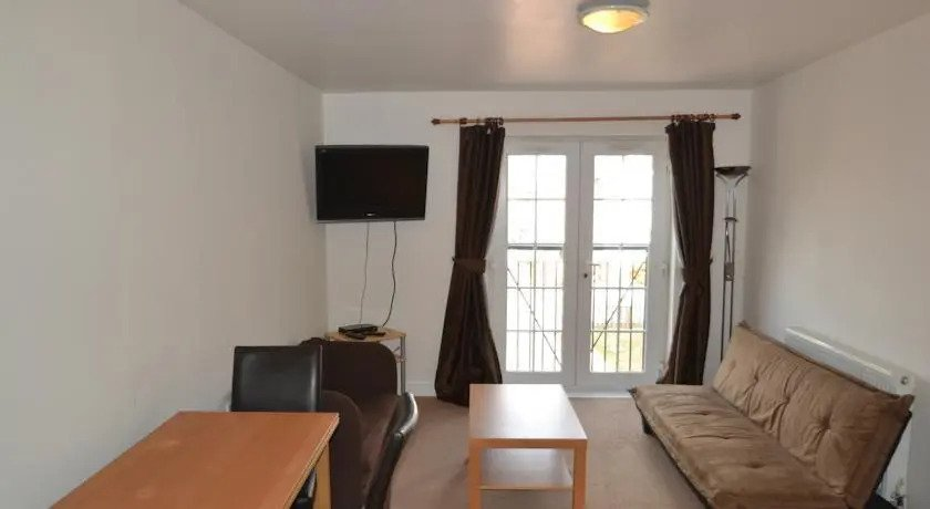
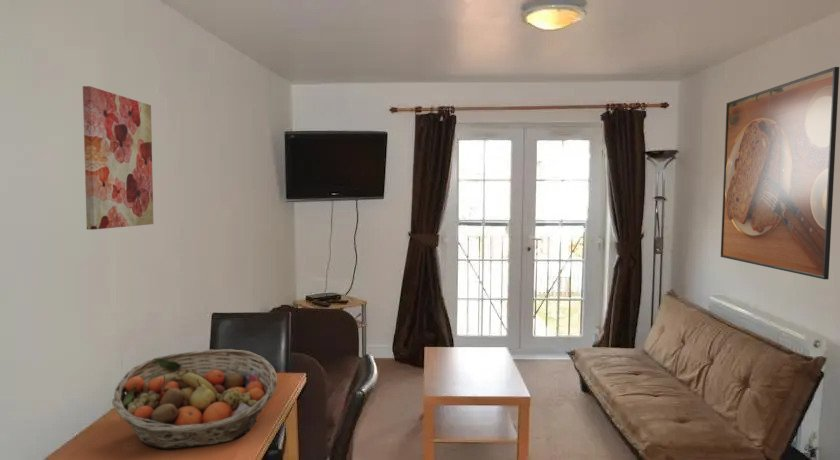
+ fruit basket [111,348,279,450]
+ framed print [720,66,840,280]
+ wall art [82,85,154,231]
